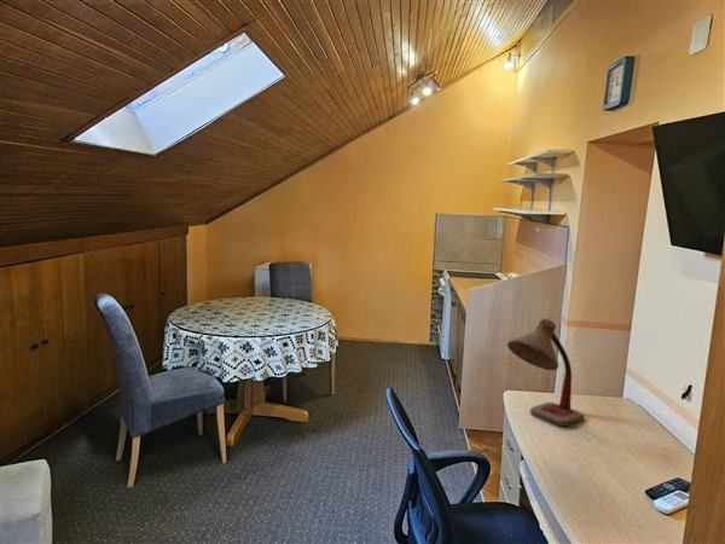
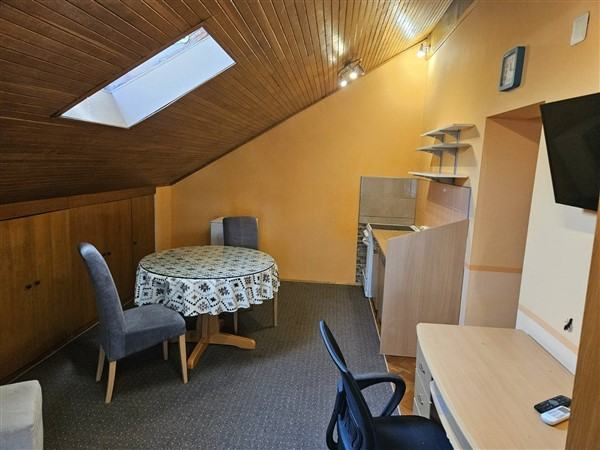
- desk lamp [506,318,585,427]
